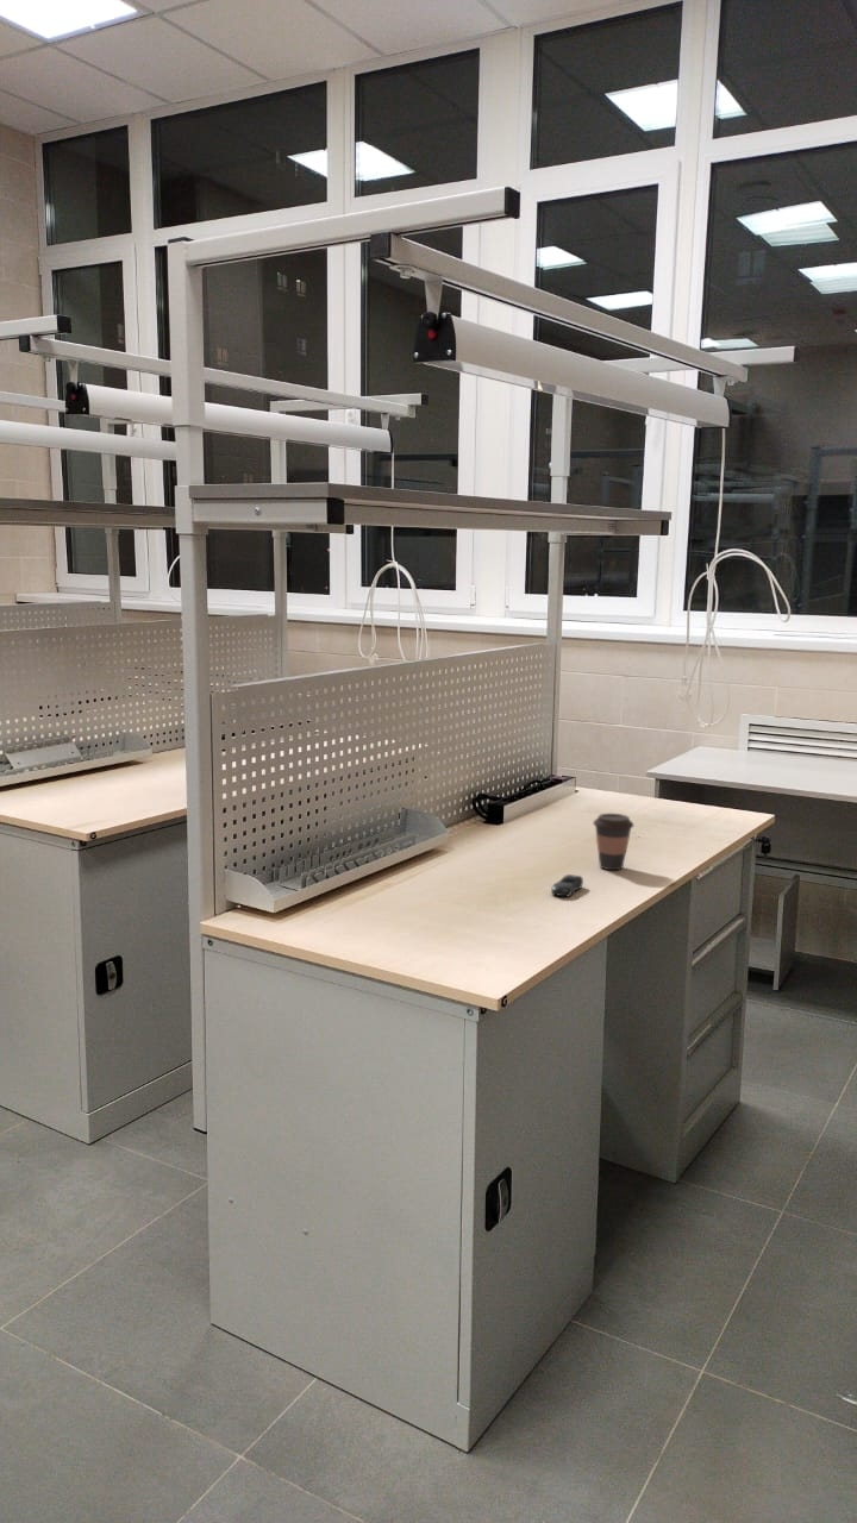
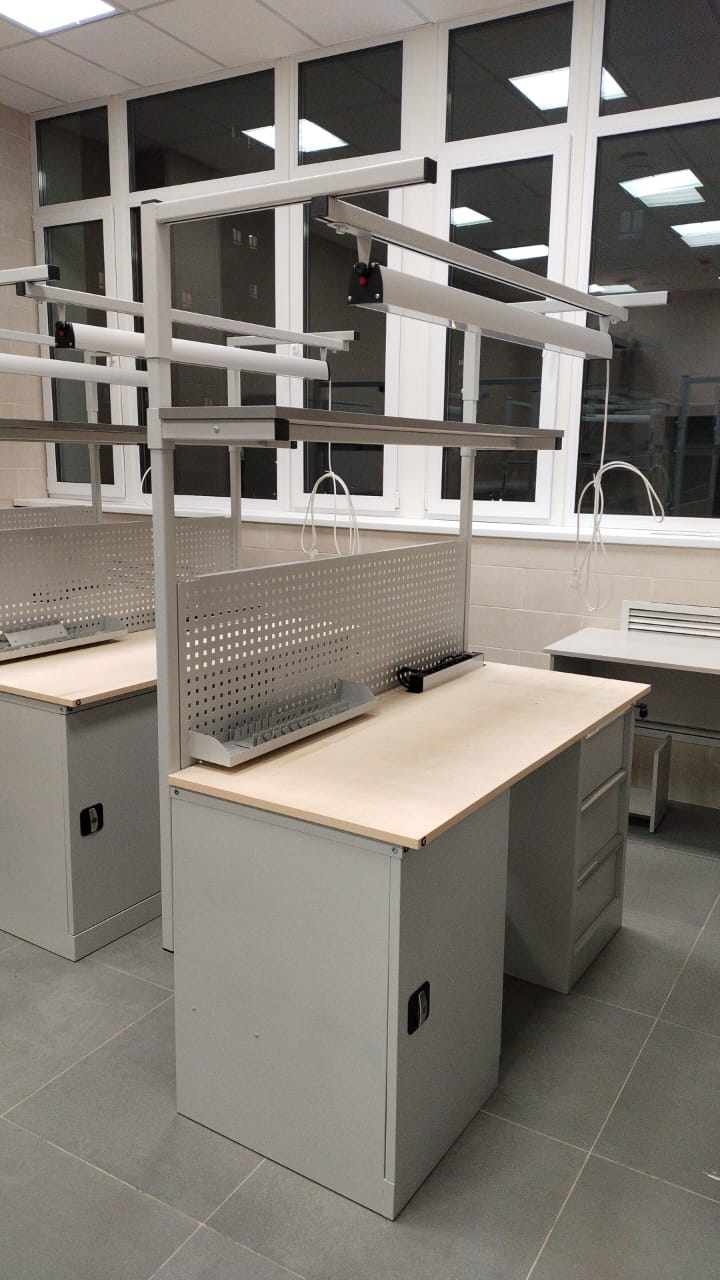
- computer mouse [550,873,584,898]
- coffee cup [592,813,634,871]
